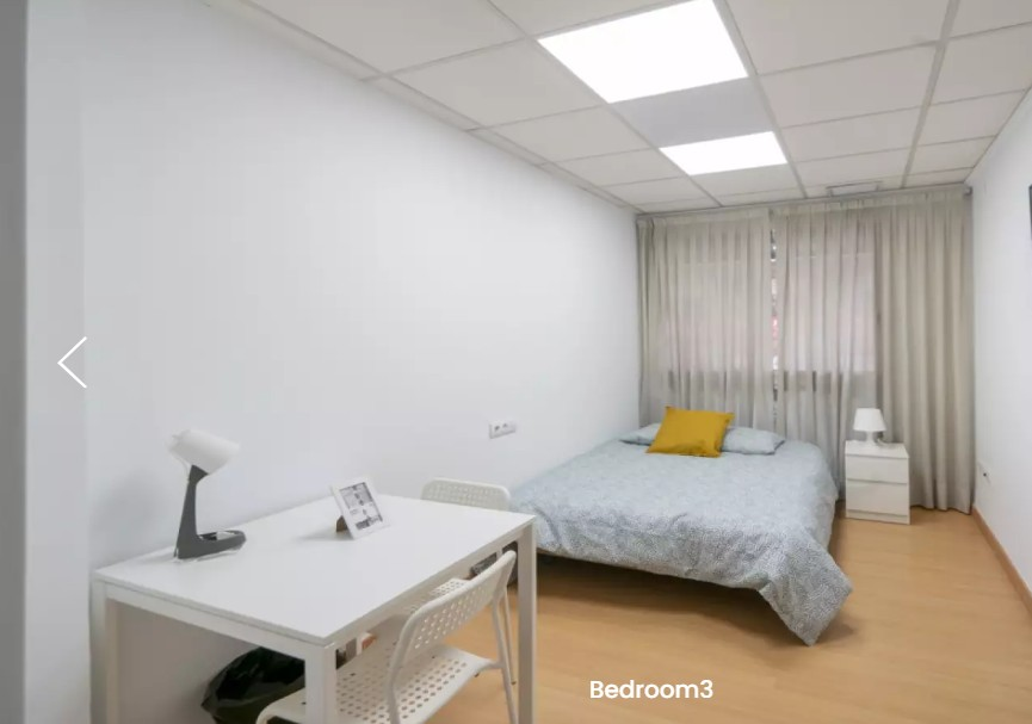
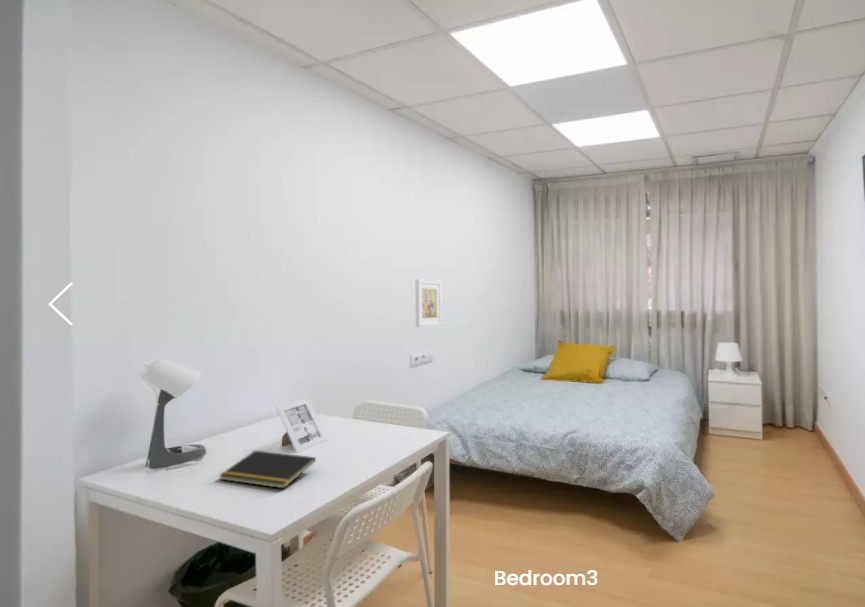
+ notepad [218,450,317,489]
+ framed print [415,278,443,328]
